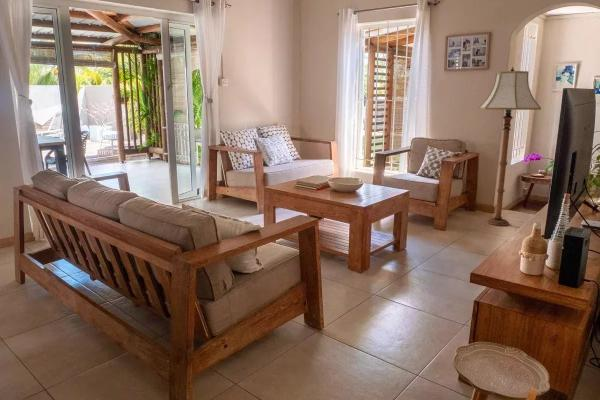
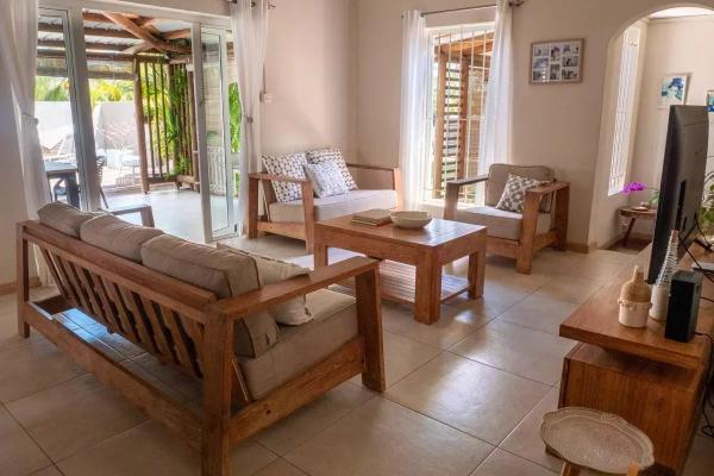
- floor lamp [478,66,542,227]
